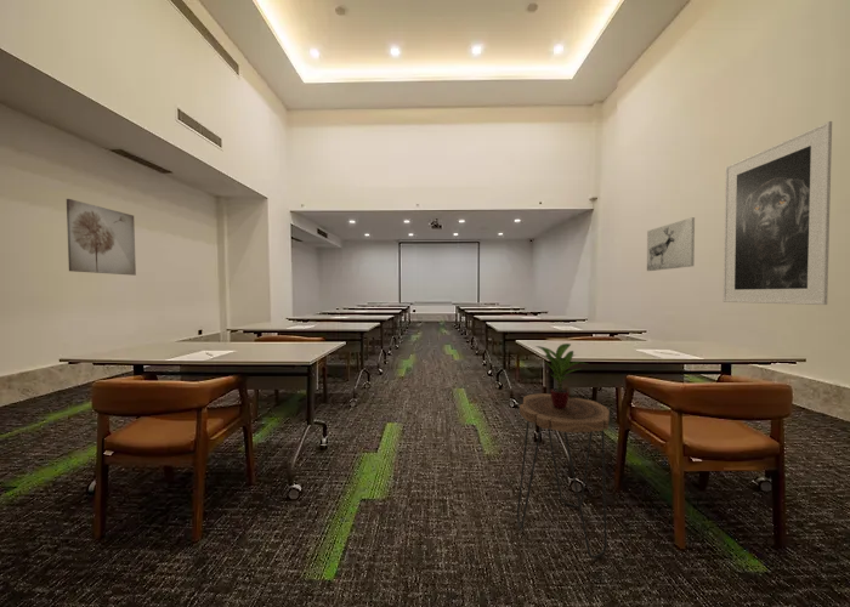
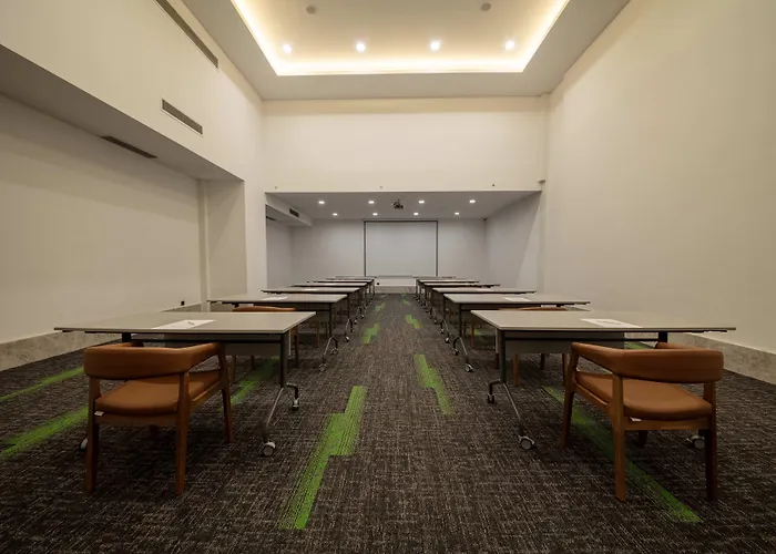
- potted plant [536,342,591,409]
- wall art [646,216,696,272]
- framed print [722,120,833,306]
- wall art [66,198,137,277]
- side table [516,392,611,560]
